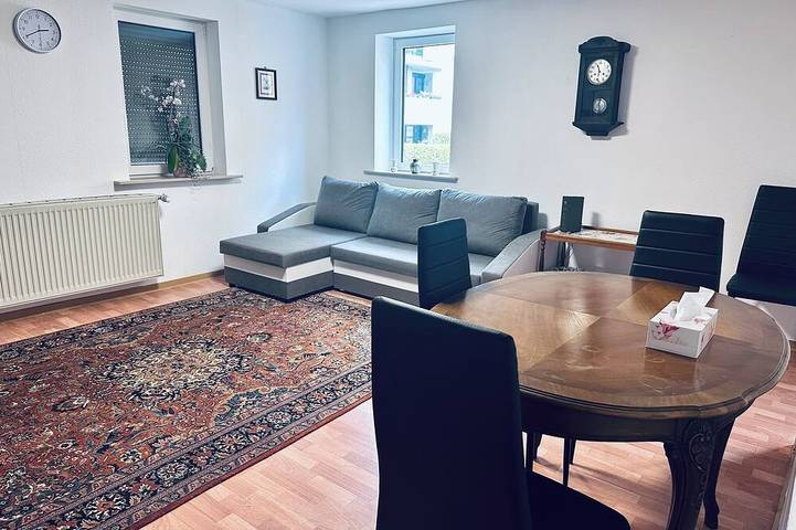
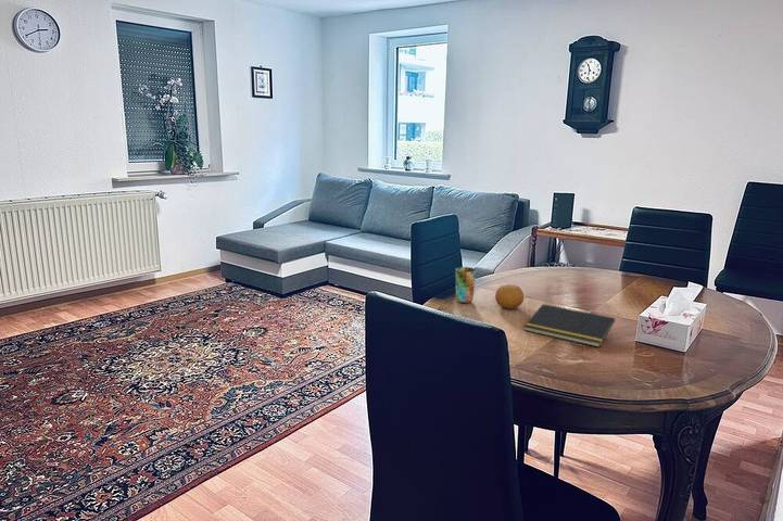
+ cup [455,266,477,304]
+ notepad [523,303,616,348]
+ fruit [494,283,525,310]
